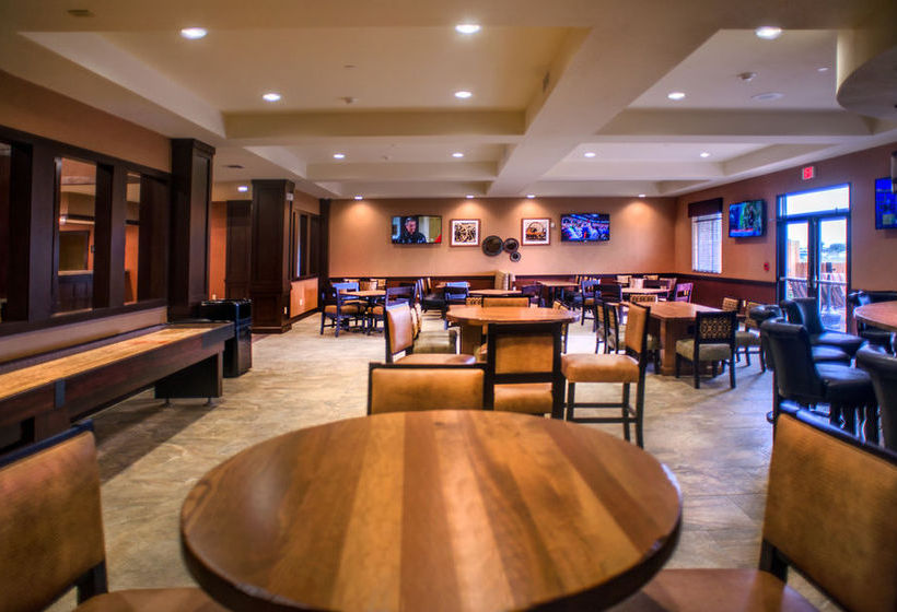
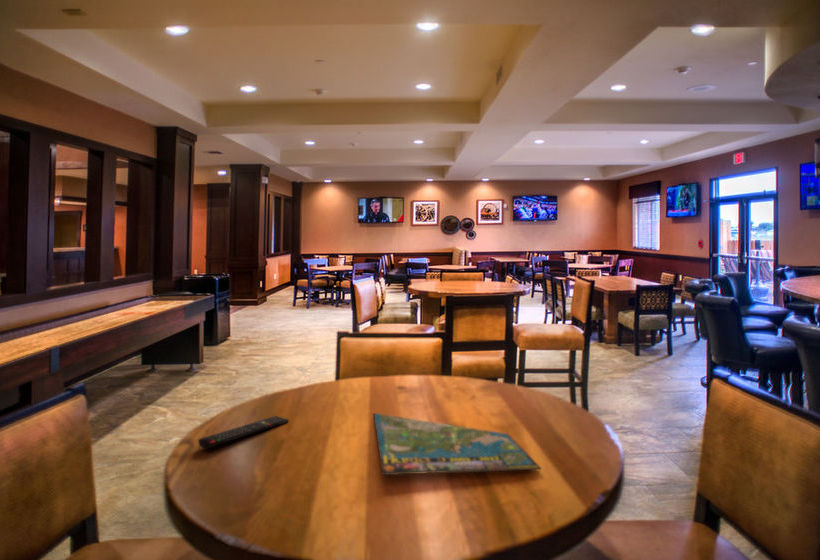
+ remote control [197,415,289,450]
+ board game [372,412,542,476]
